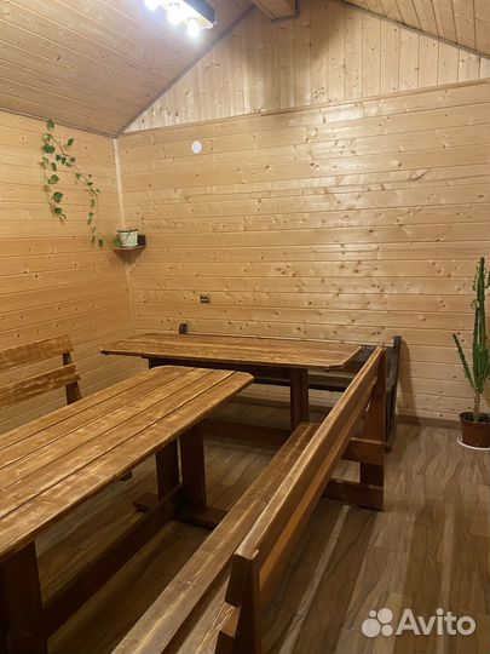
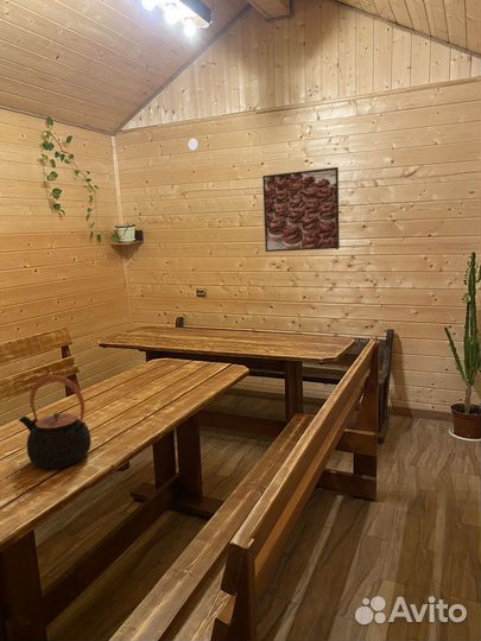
+ teapot [18,374,93,470]
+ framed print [261,166,341,253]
